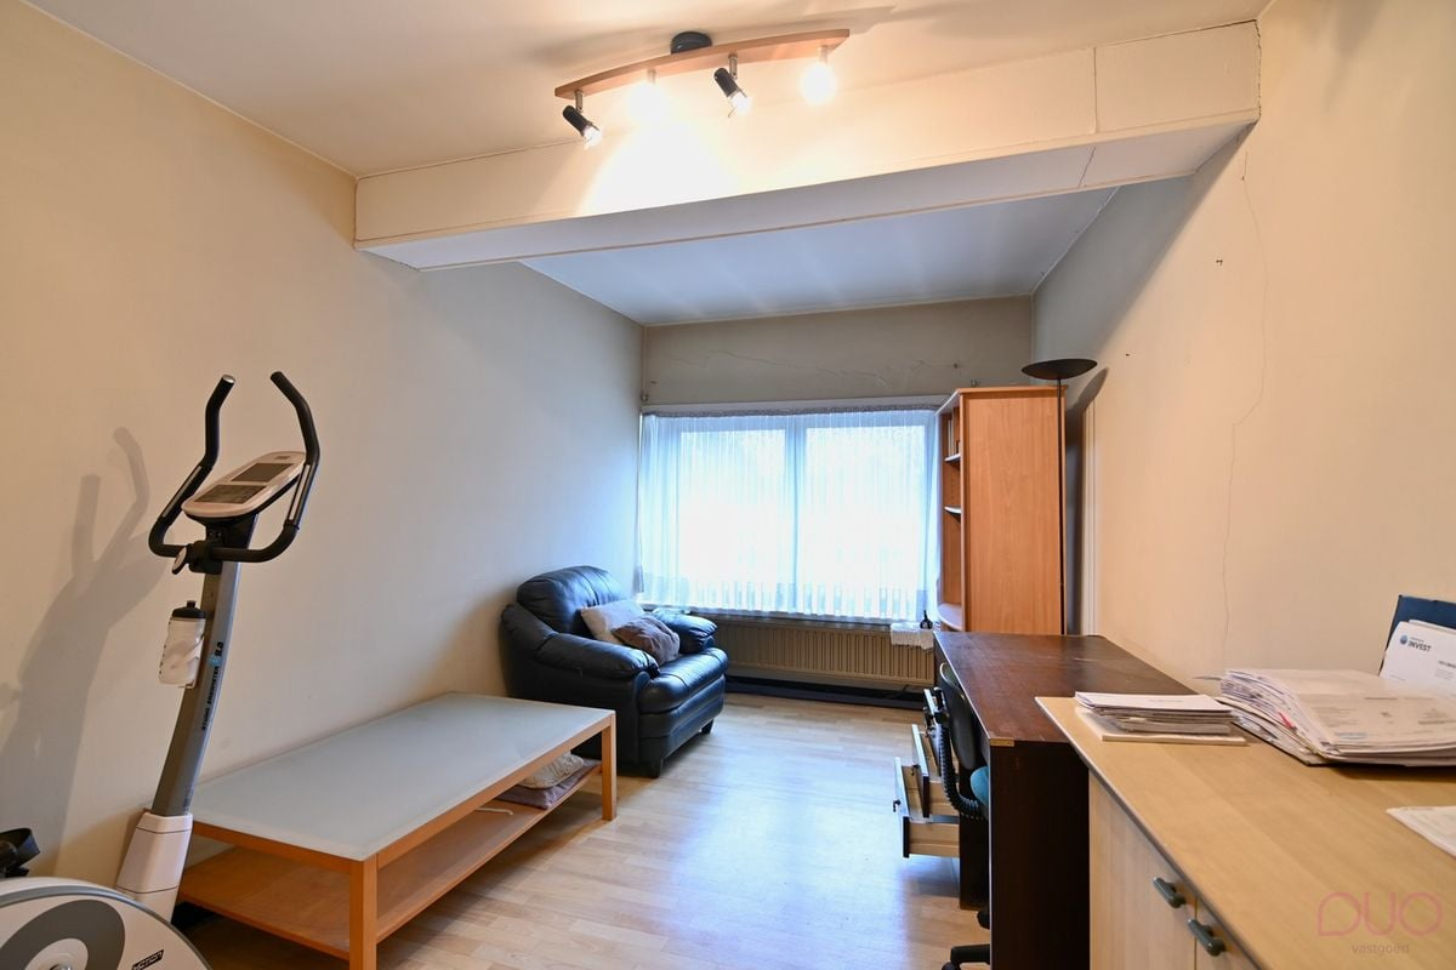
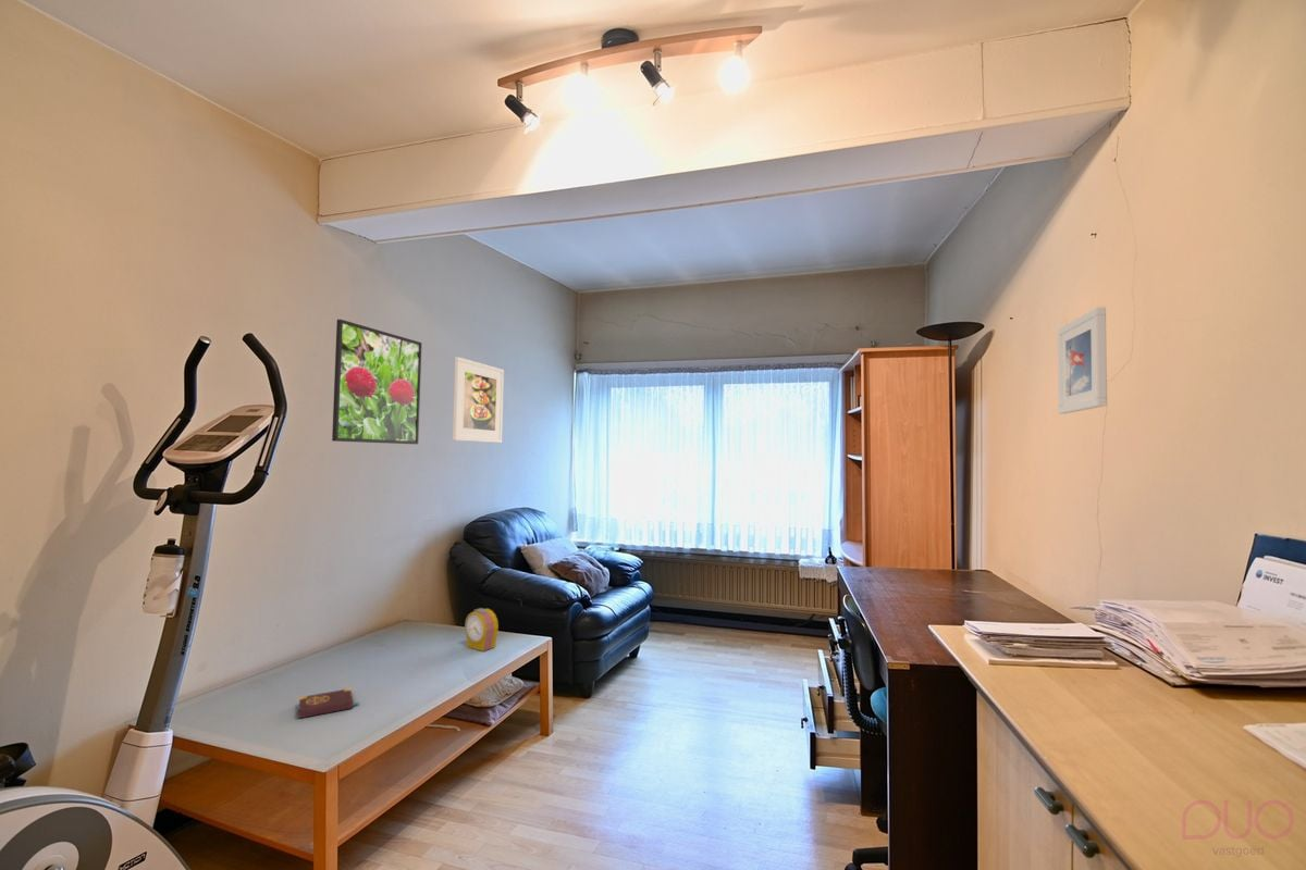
+ book [296,687,359,719]
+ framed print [452,356,505,444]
+ alarm clock [464,607,500,652]
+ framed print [1057,306,1108,415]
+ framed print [331,319,422,445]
